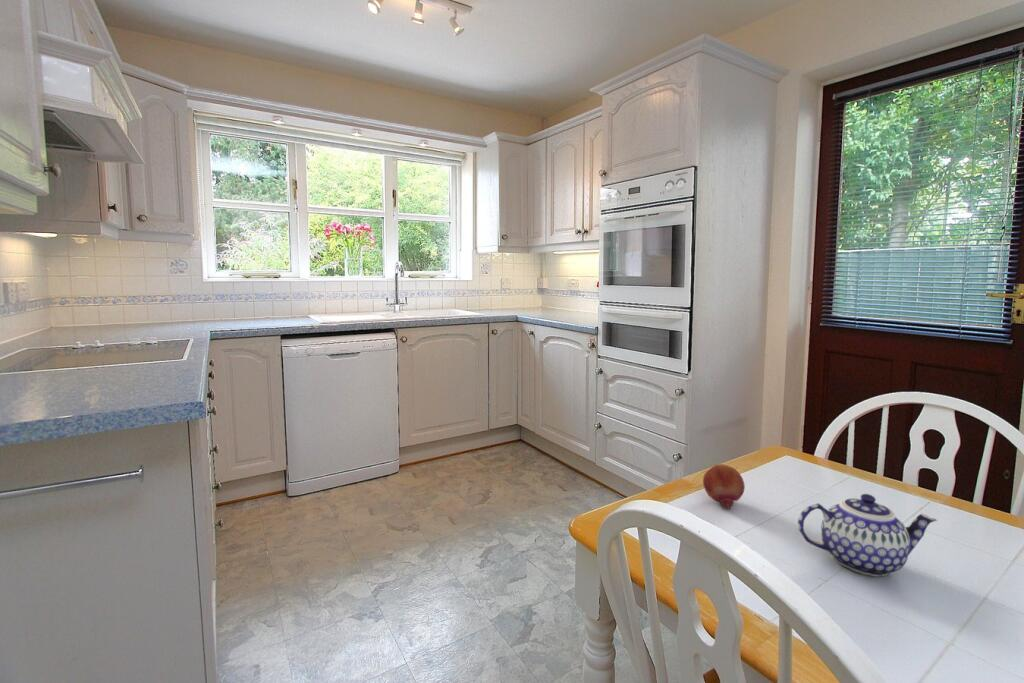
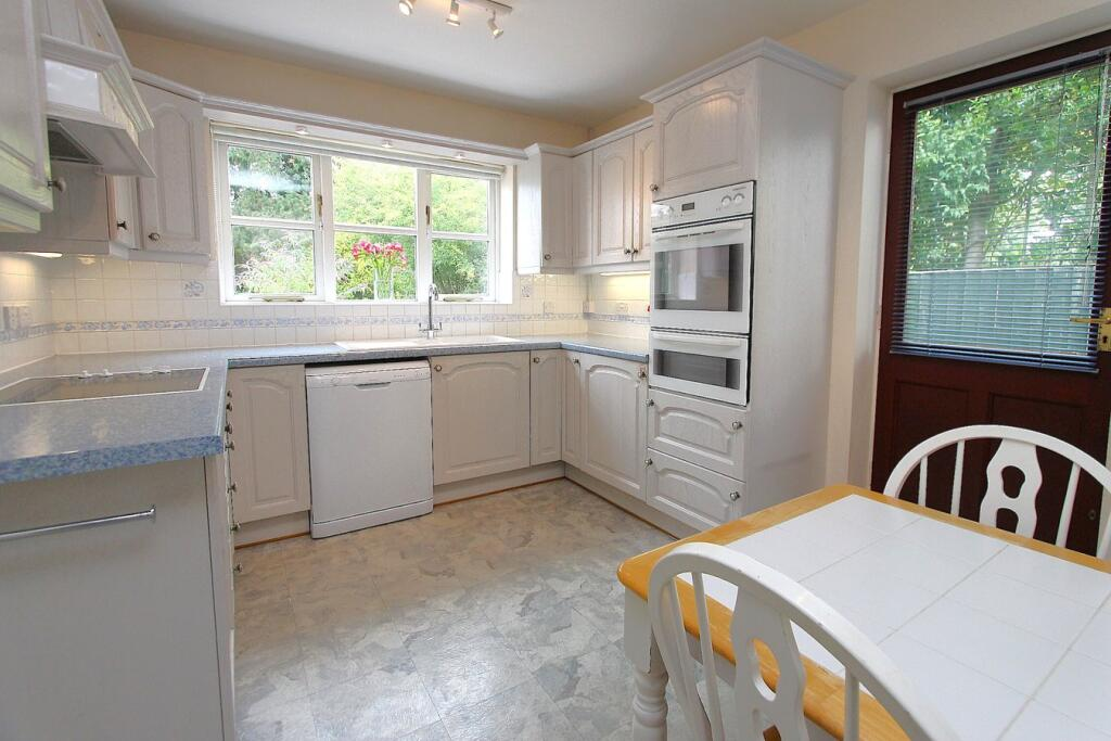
- fruit [702,463,746,510]
- teapot [797,493,938,578]
